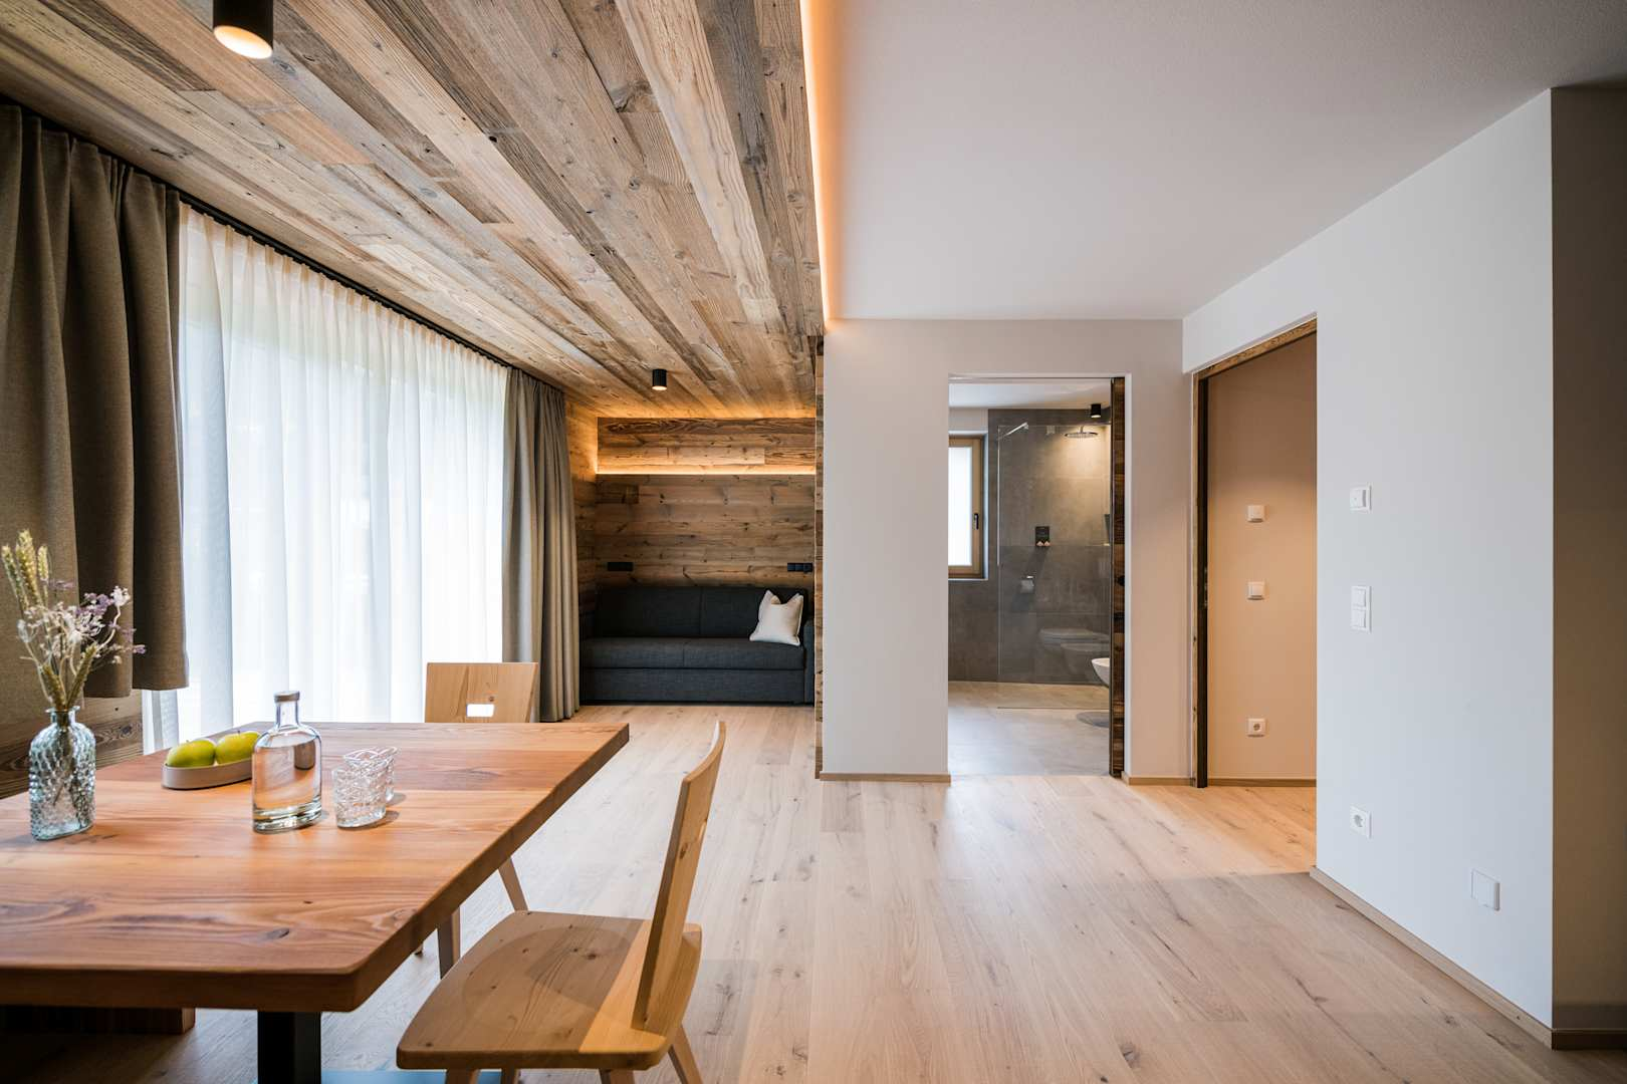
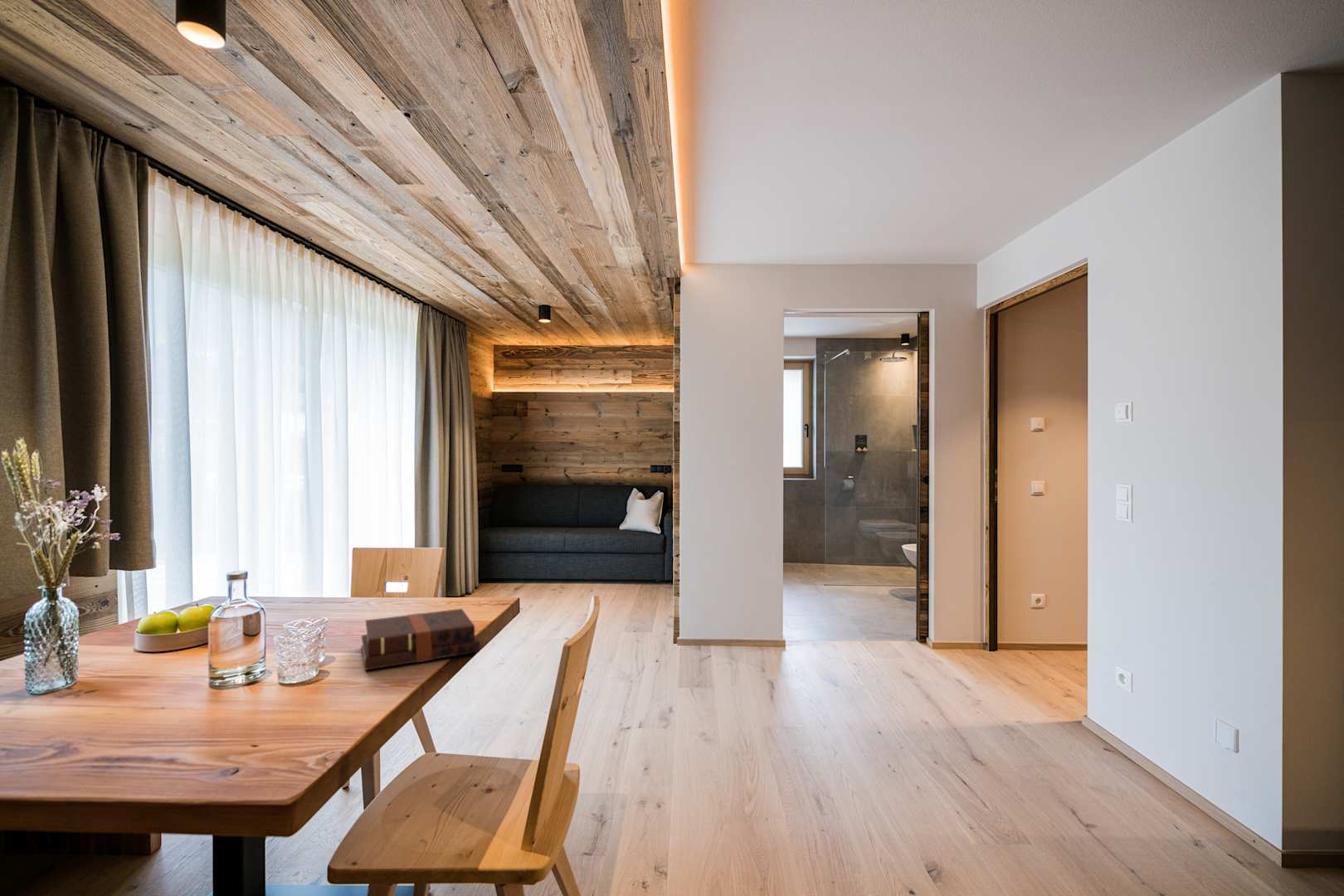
+ hardback book [360,608,480,671]
